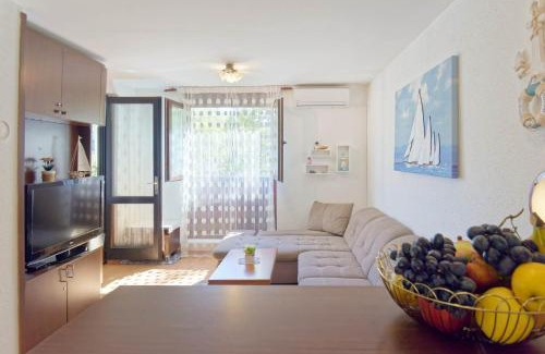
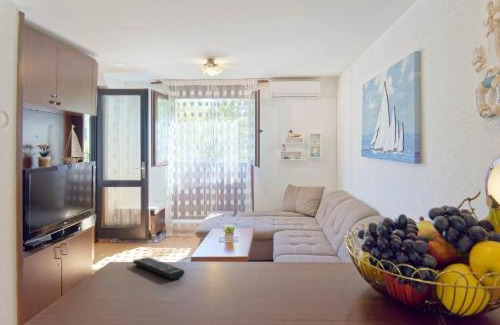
+ remote control [132,256,186,280]
